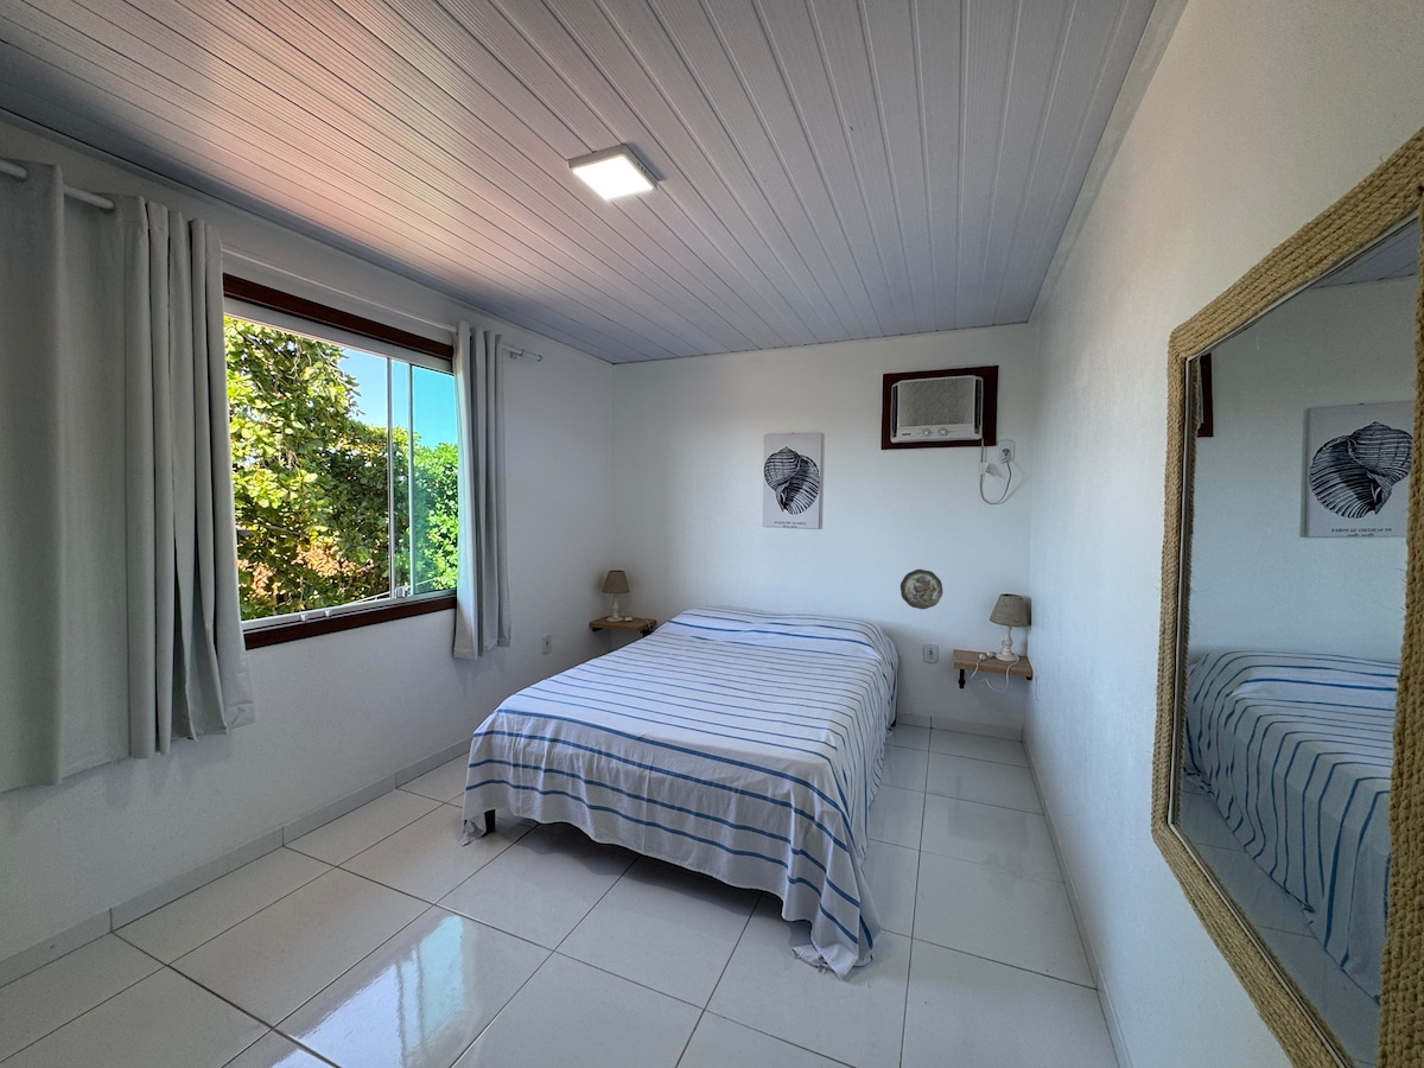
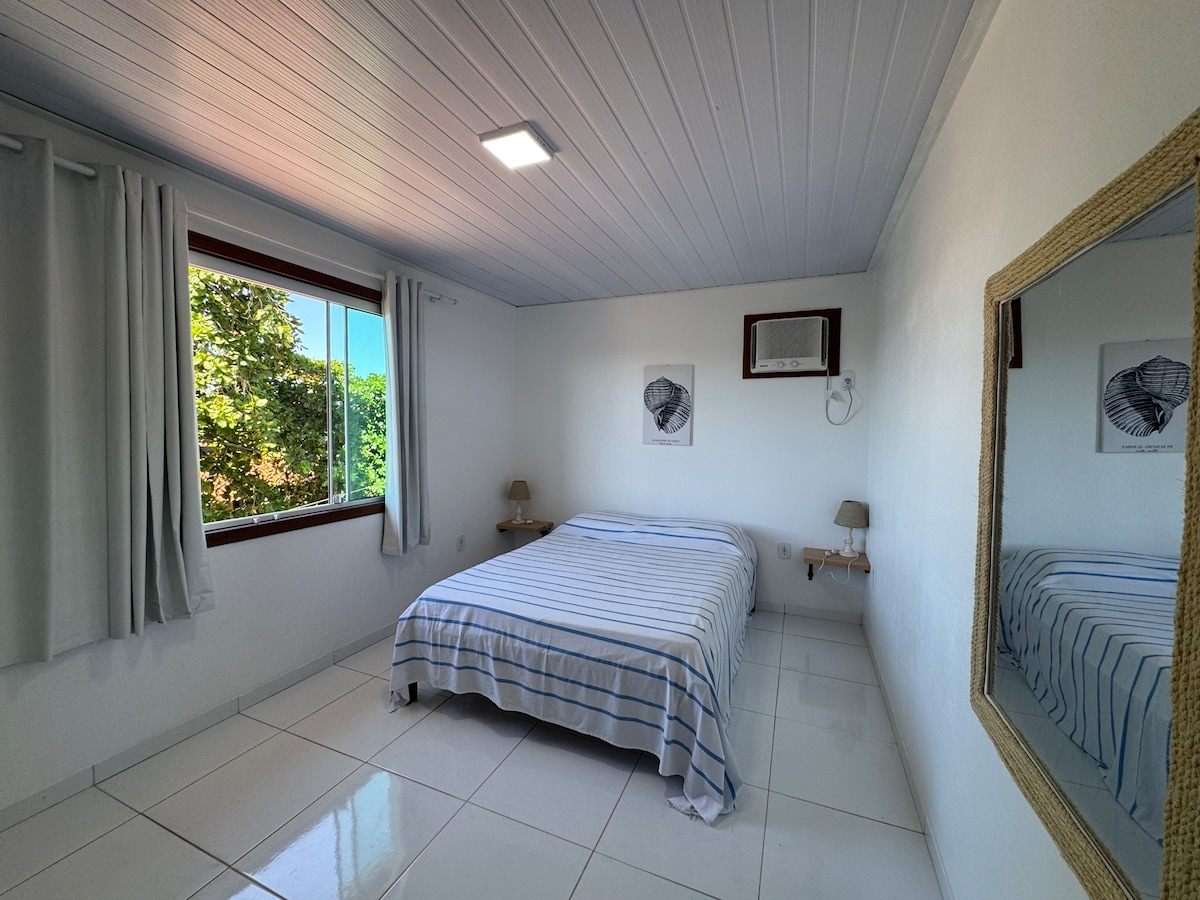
- decorative plate [899,568,943,610]
